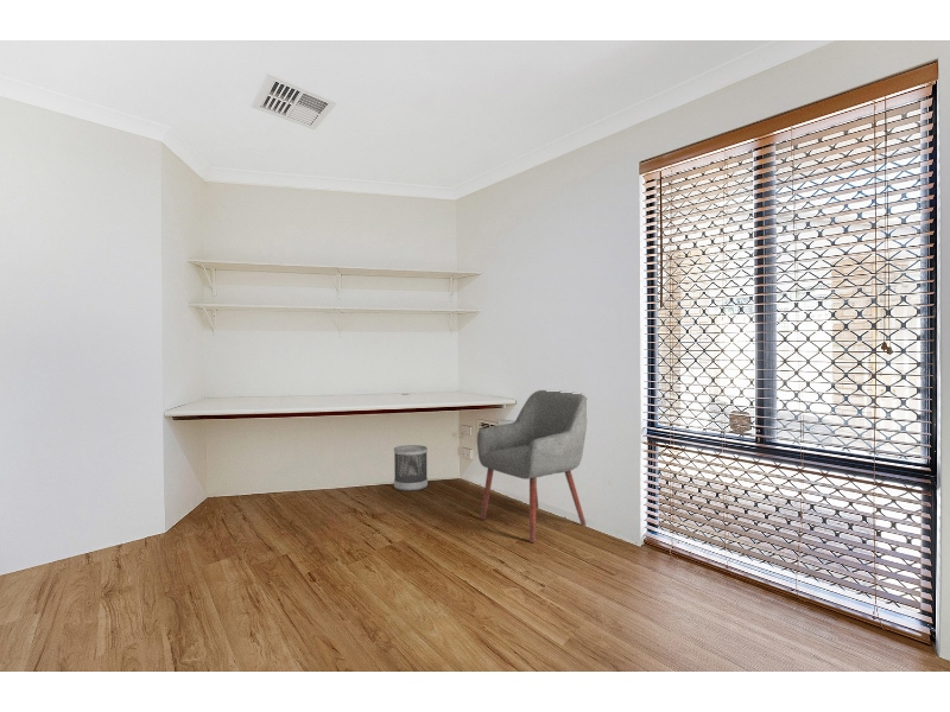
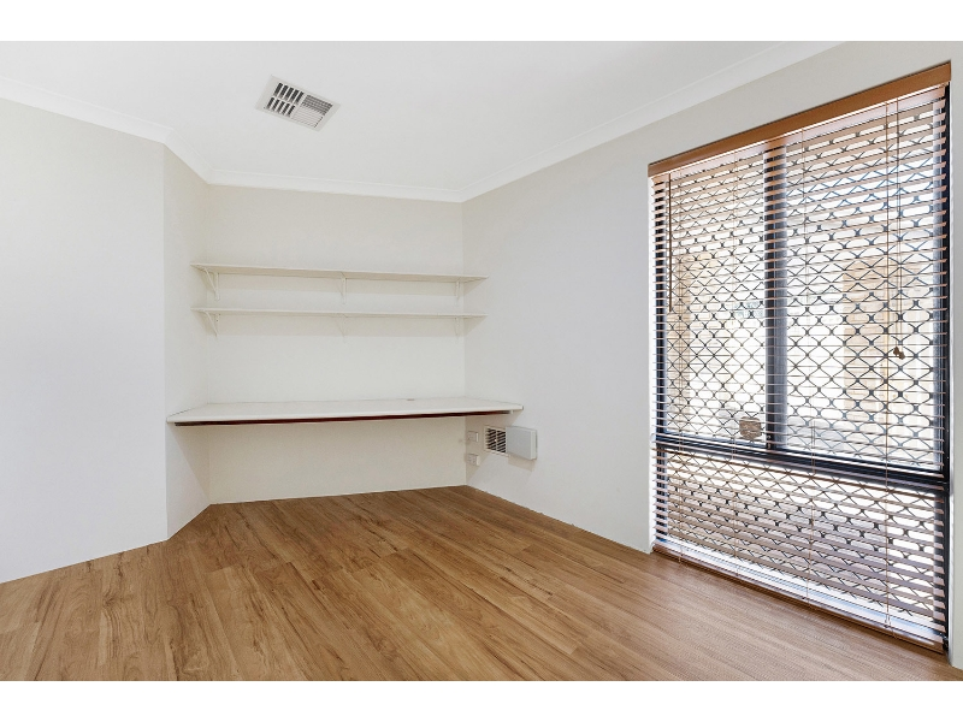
- chair [476,389,588,543]
- wastebasket [393,444,429,491]
